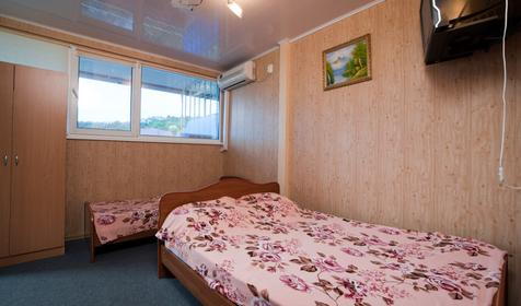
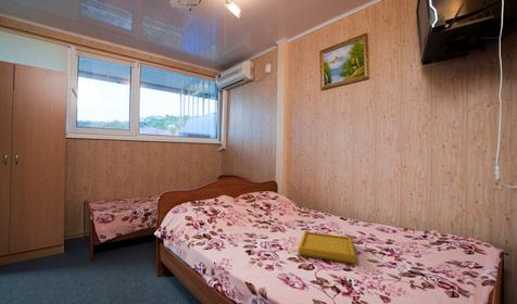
+ serving tray [297,230,358,265]
